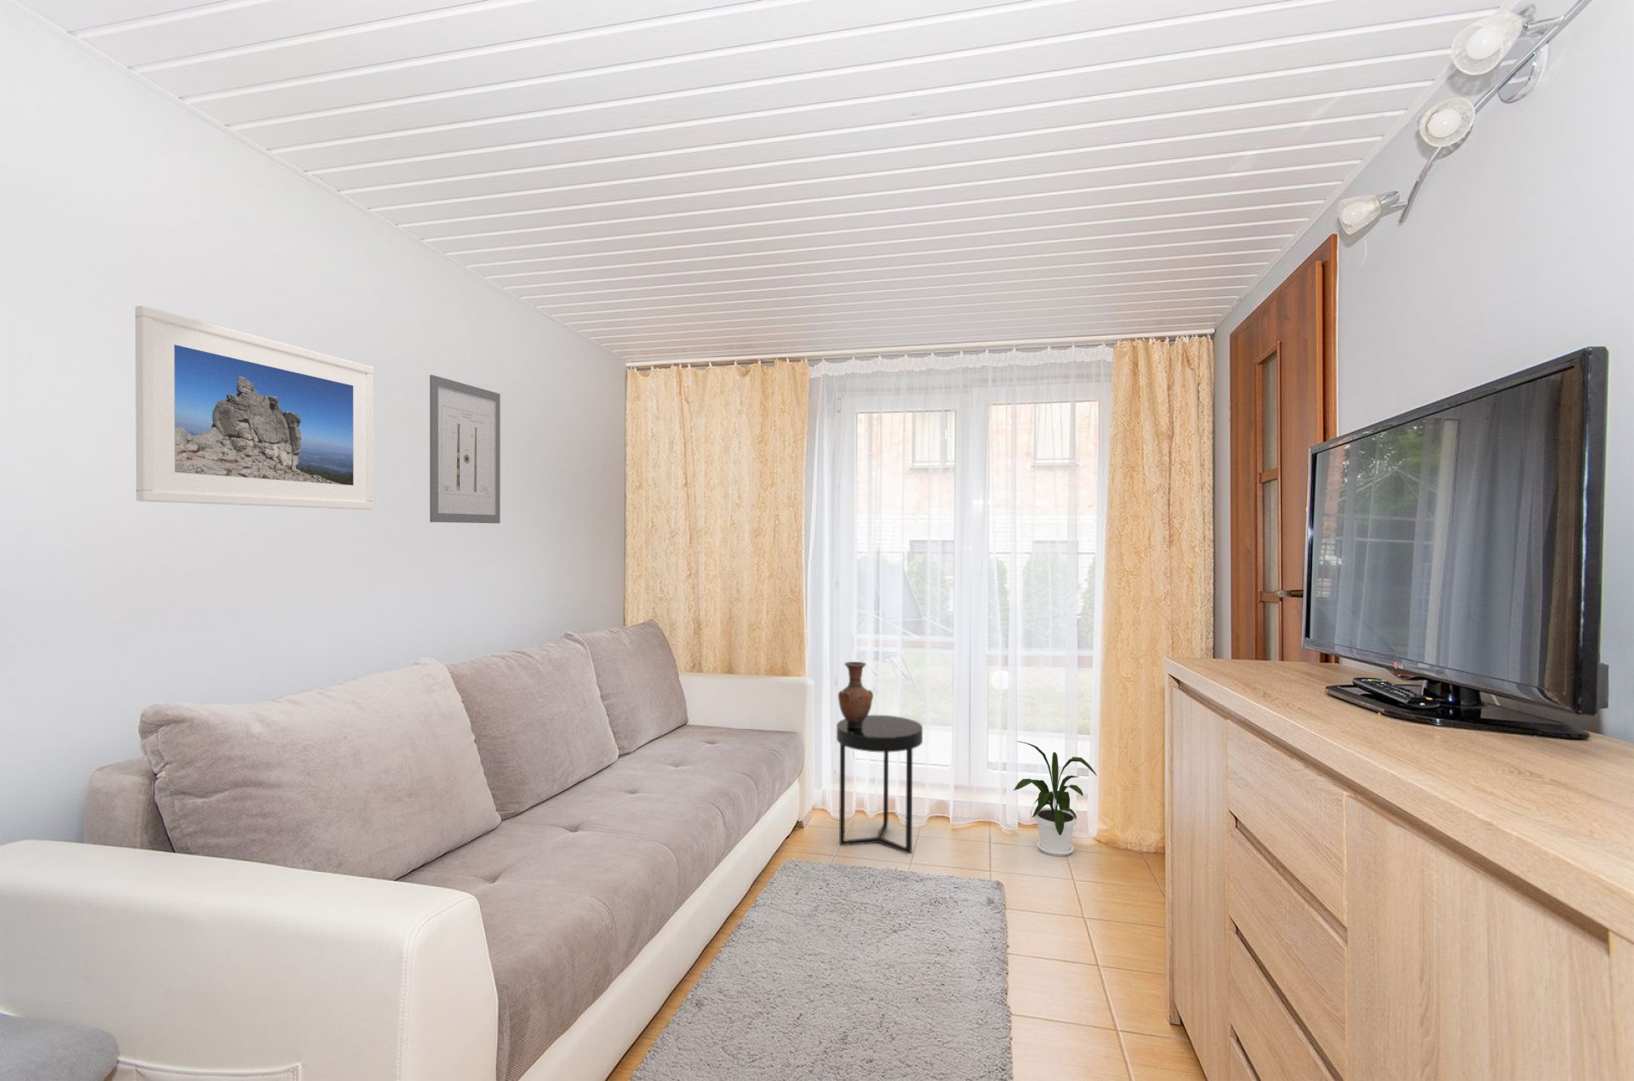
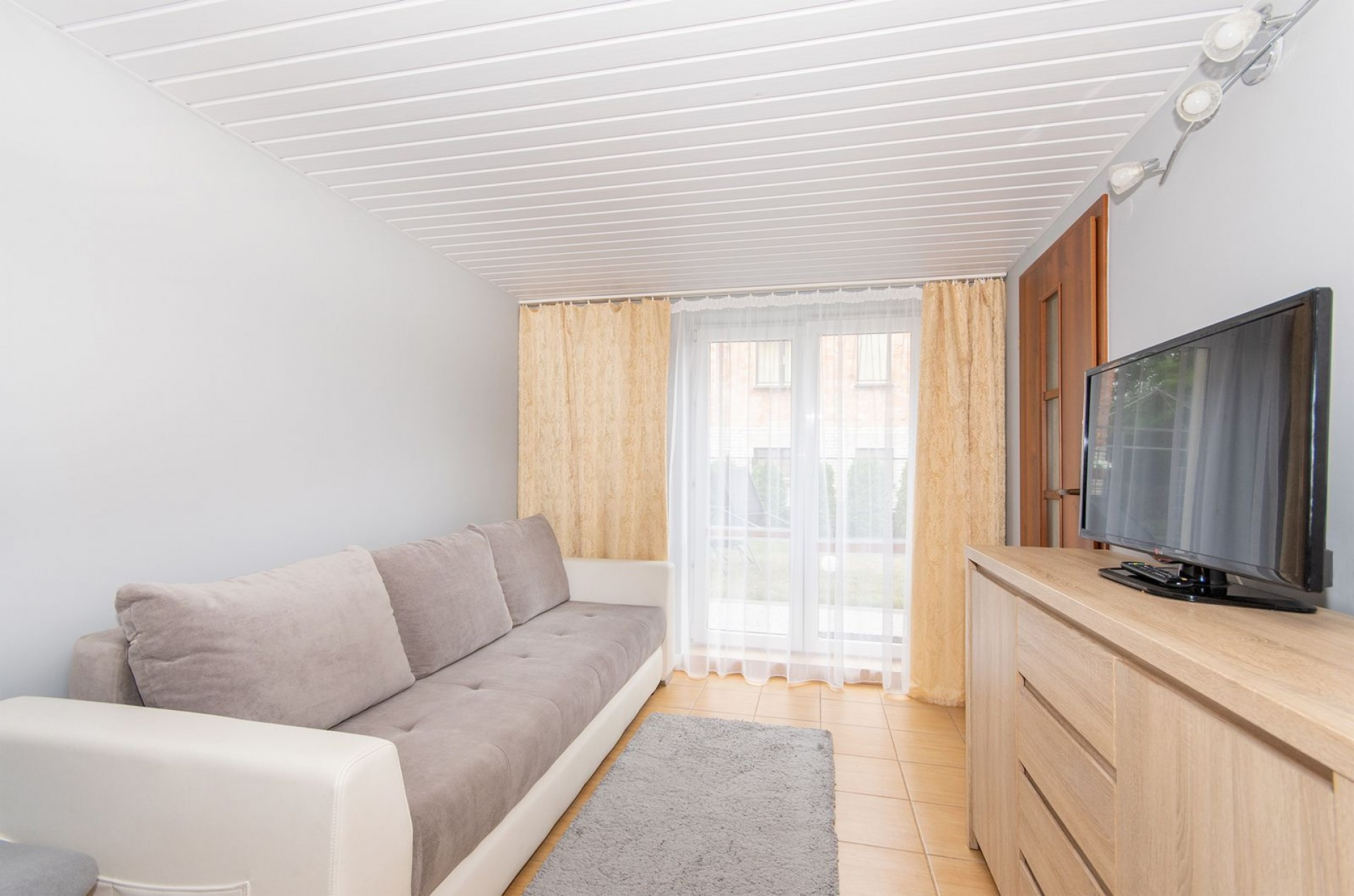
- side table [836,714,923,854]
- vase [838,661,874,729]
- wall art [428,374,501,524]
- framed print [134,304,374,510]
- house plant [1011,740,1098,858]
